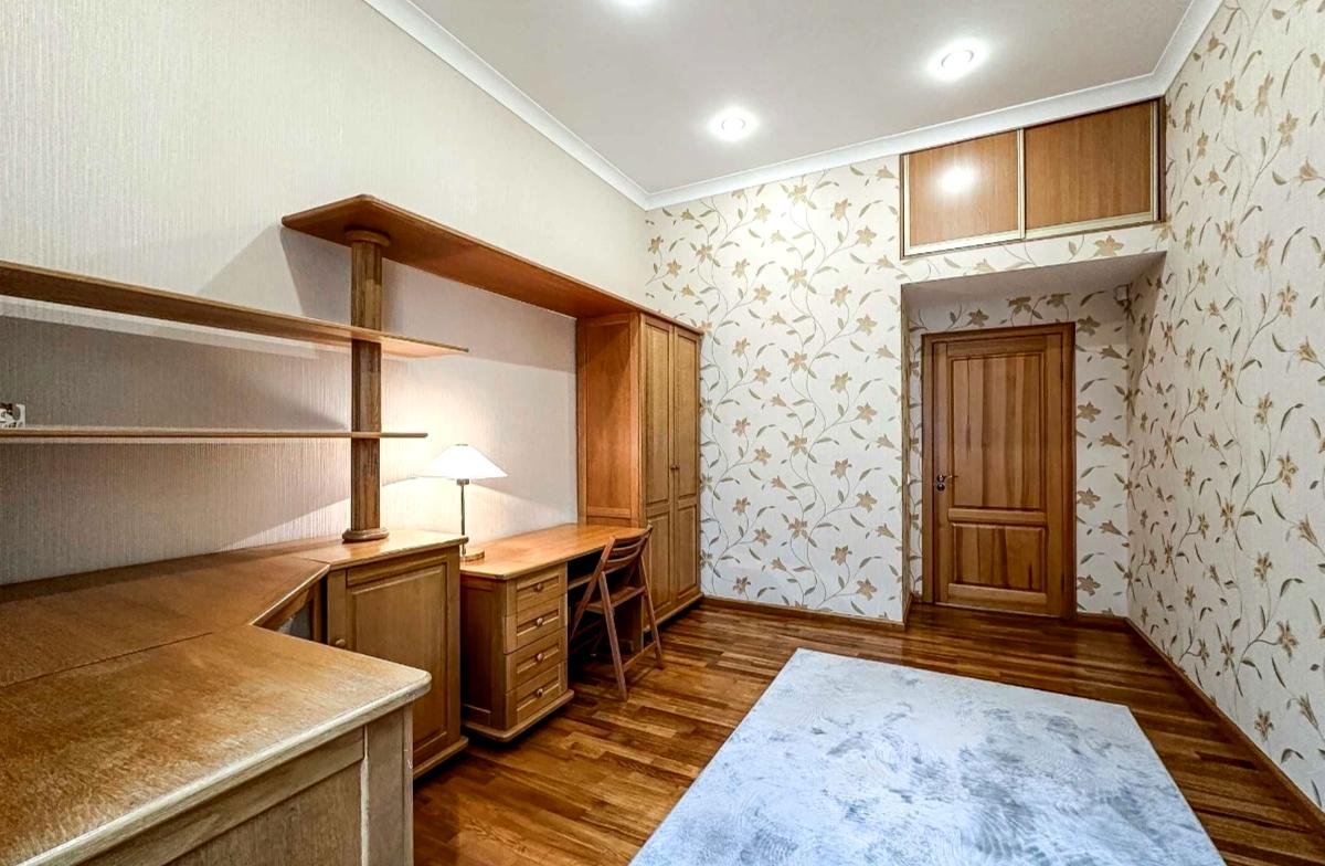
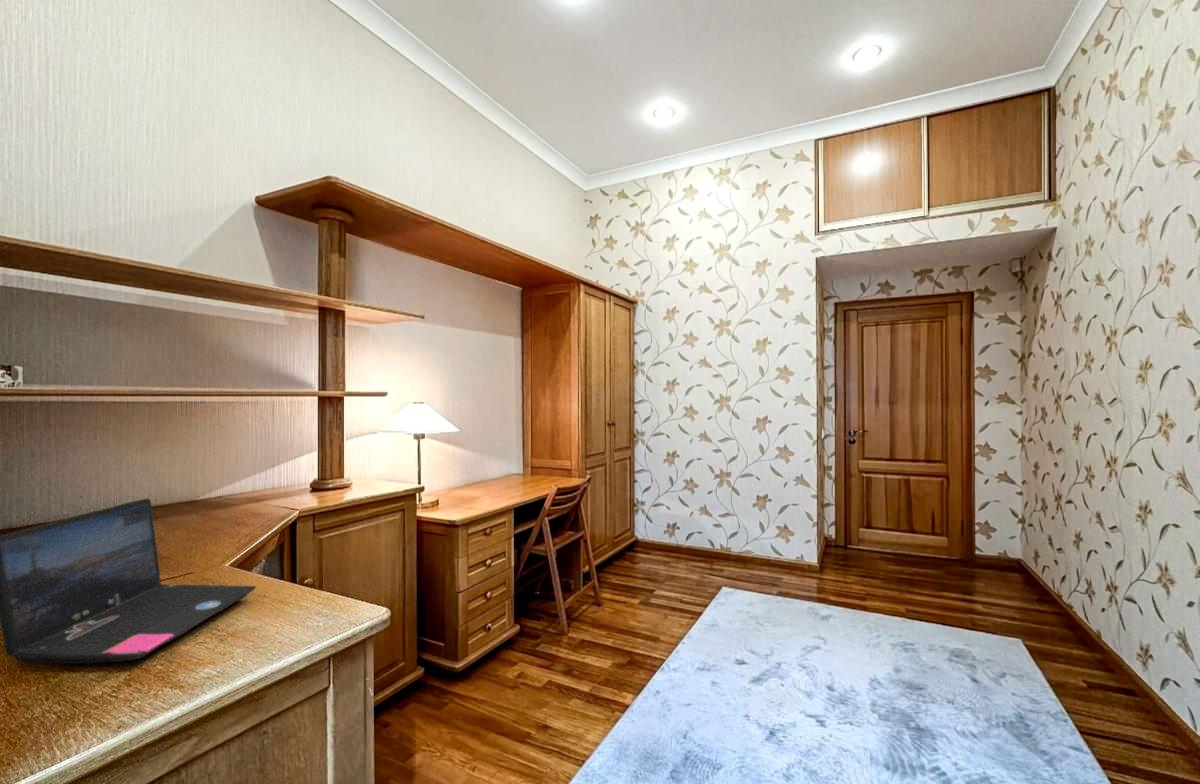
+ laptop [0,497,257,666]
